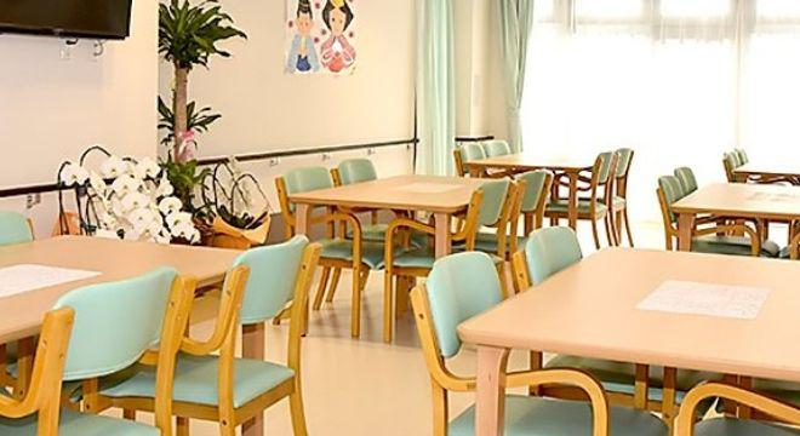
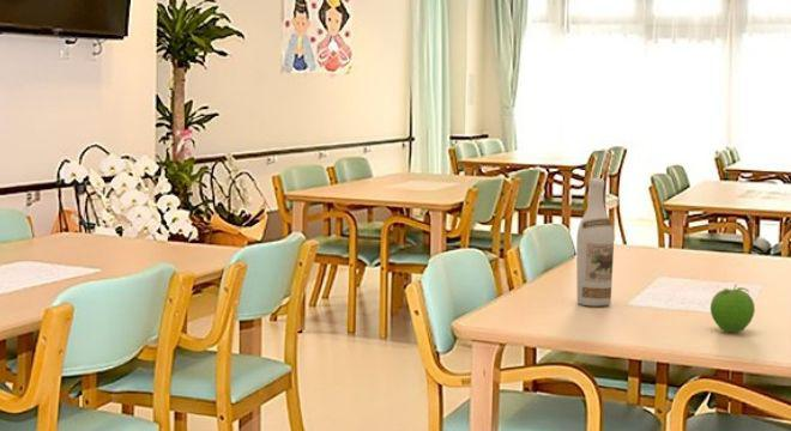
+ fruit [710,284,756,333]
+ wine bottle [575,177,615,308]
